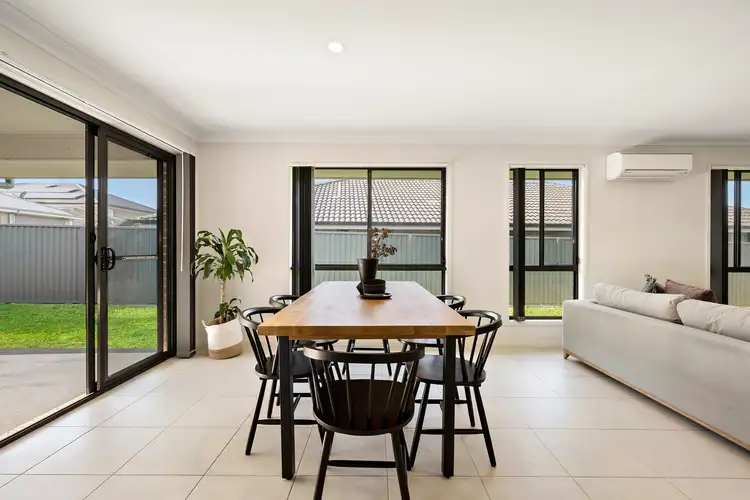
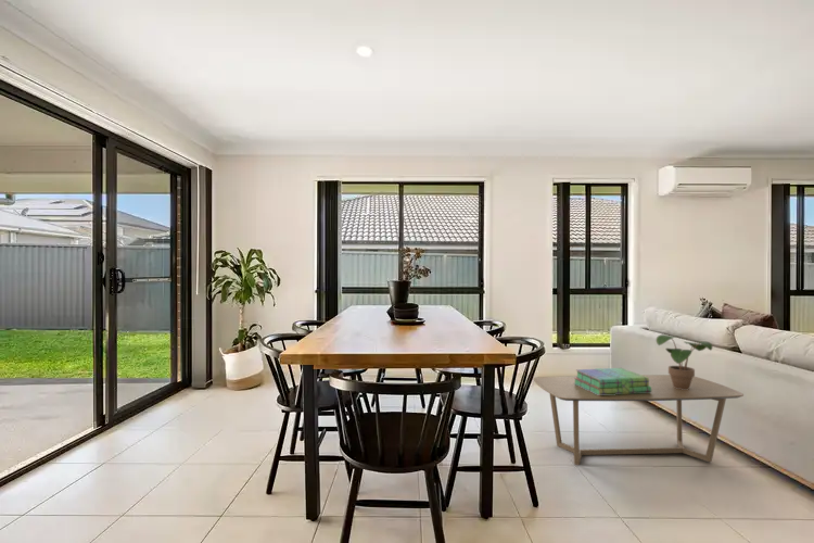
+ stack of books [574,367,651,395]
+ coffee table [533,374,745,466]
+ potted plant [656,333,713,390]
